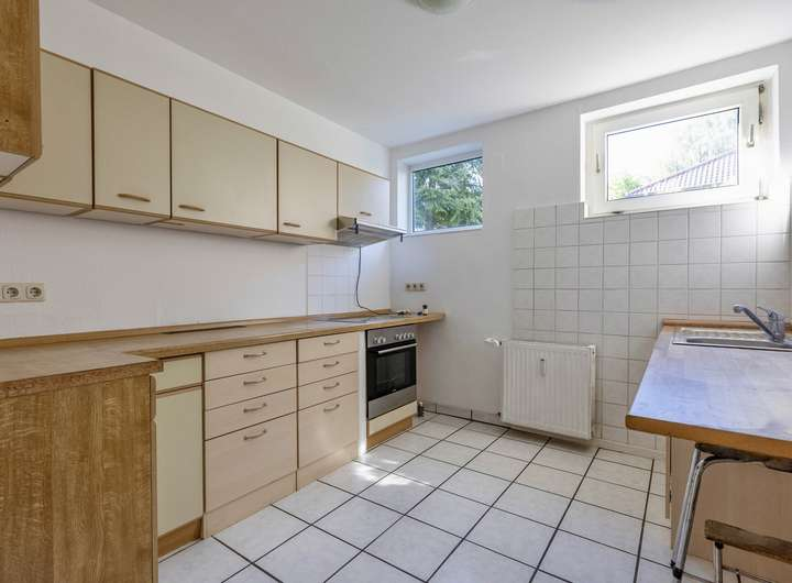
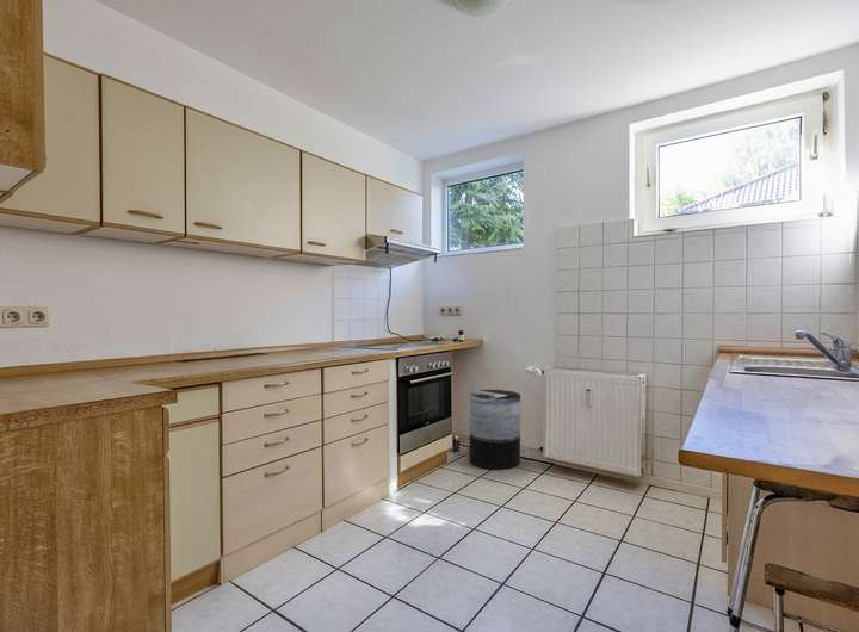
+ trash can [468,389,521,471]
